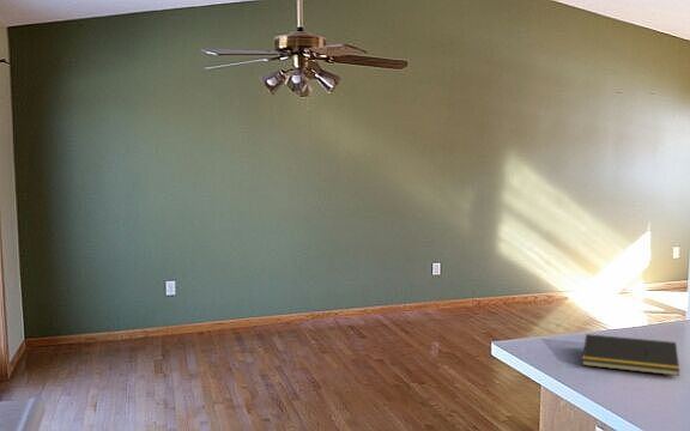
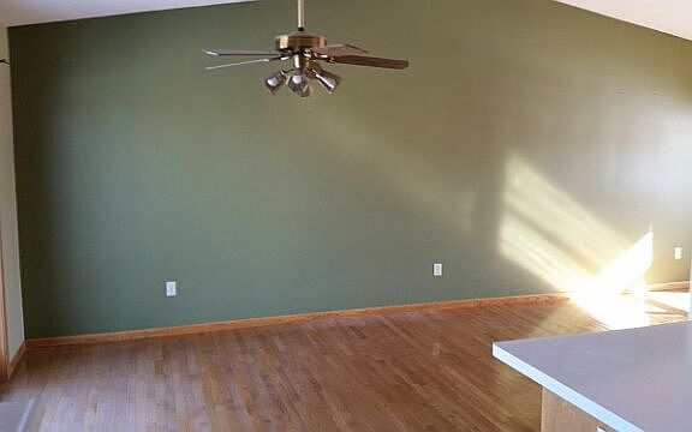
- notepad [581,333,680,377]
